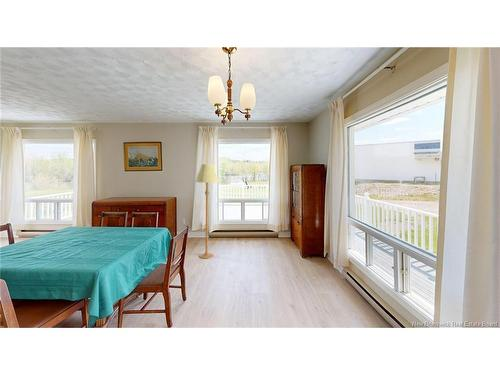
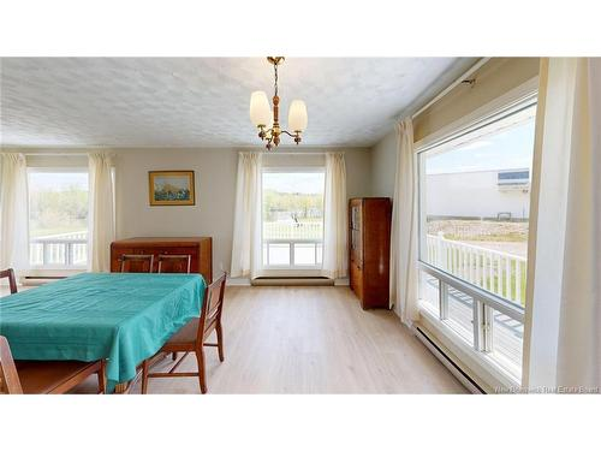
- floor lamp [195,163,220,260]
